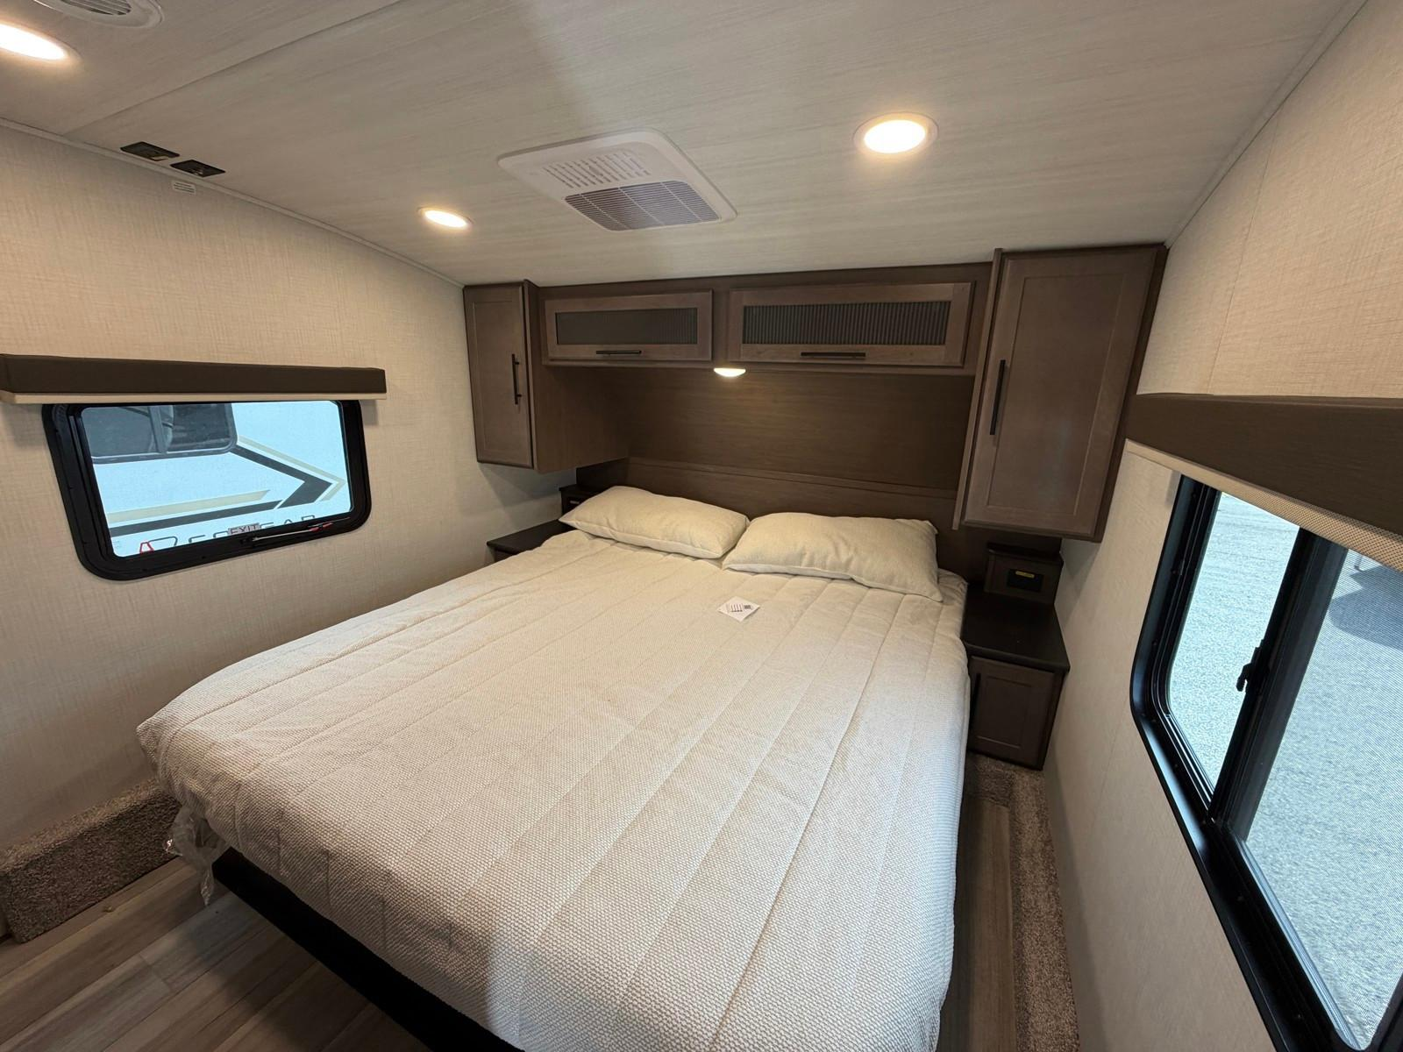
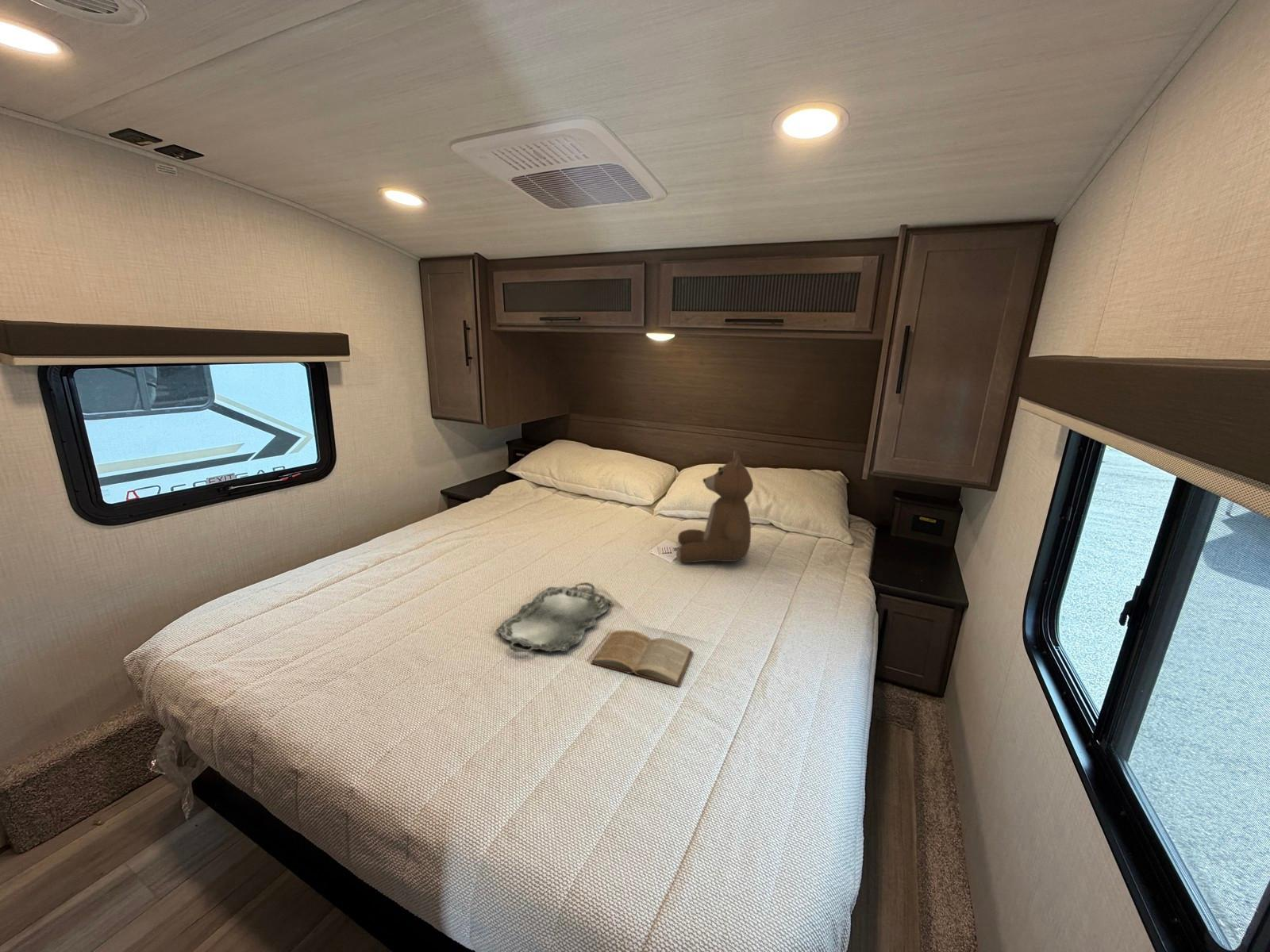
+ serving tray [495,582,613,653]
+ bear [675,448,754,563]
+ book [590,629,695,688]
